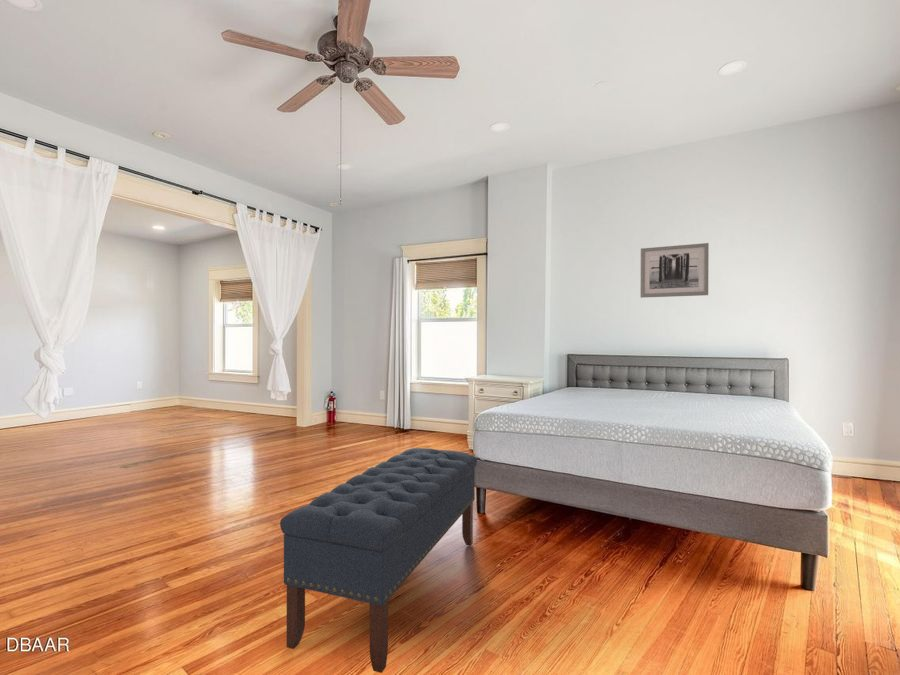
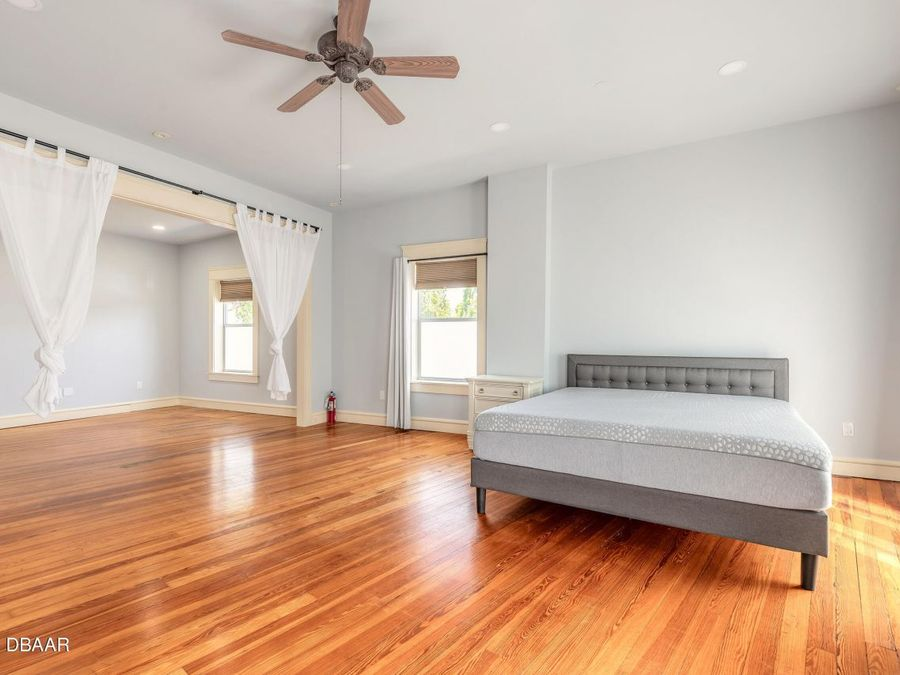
- wall art [639,242,710,299]
- bench [279,447,478,674]
